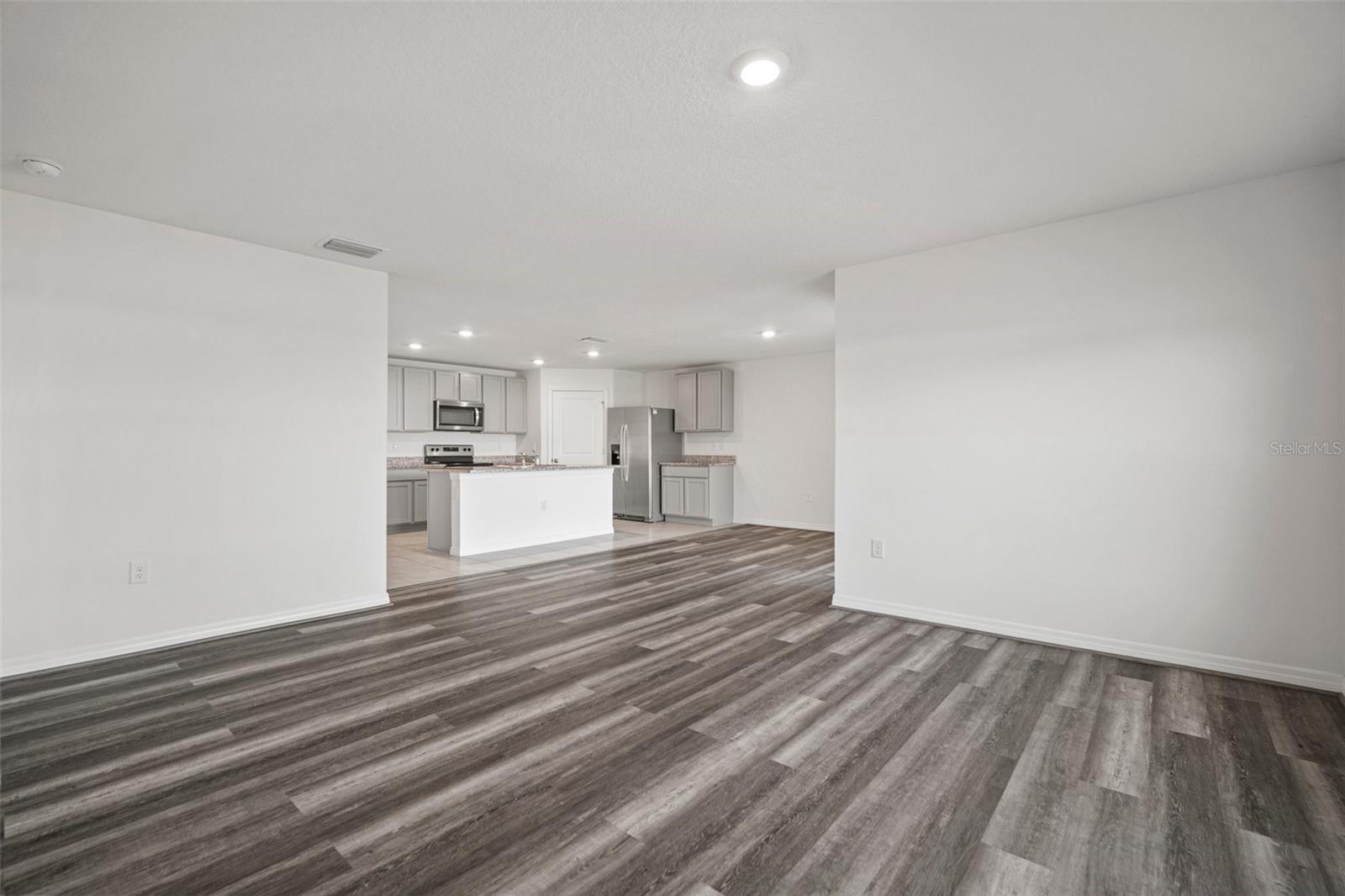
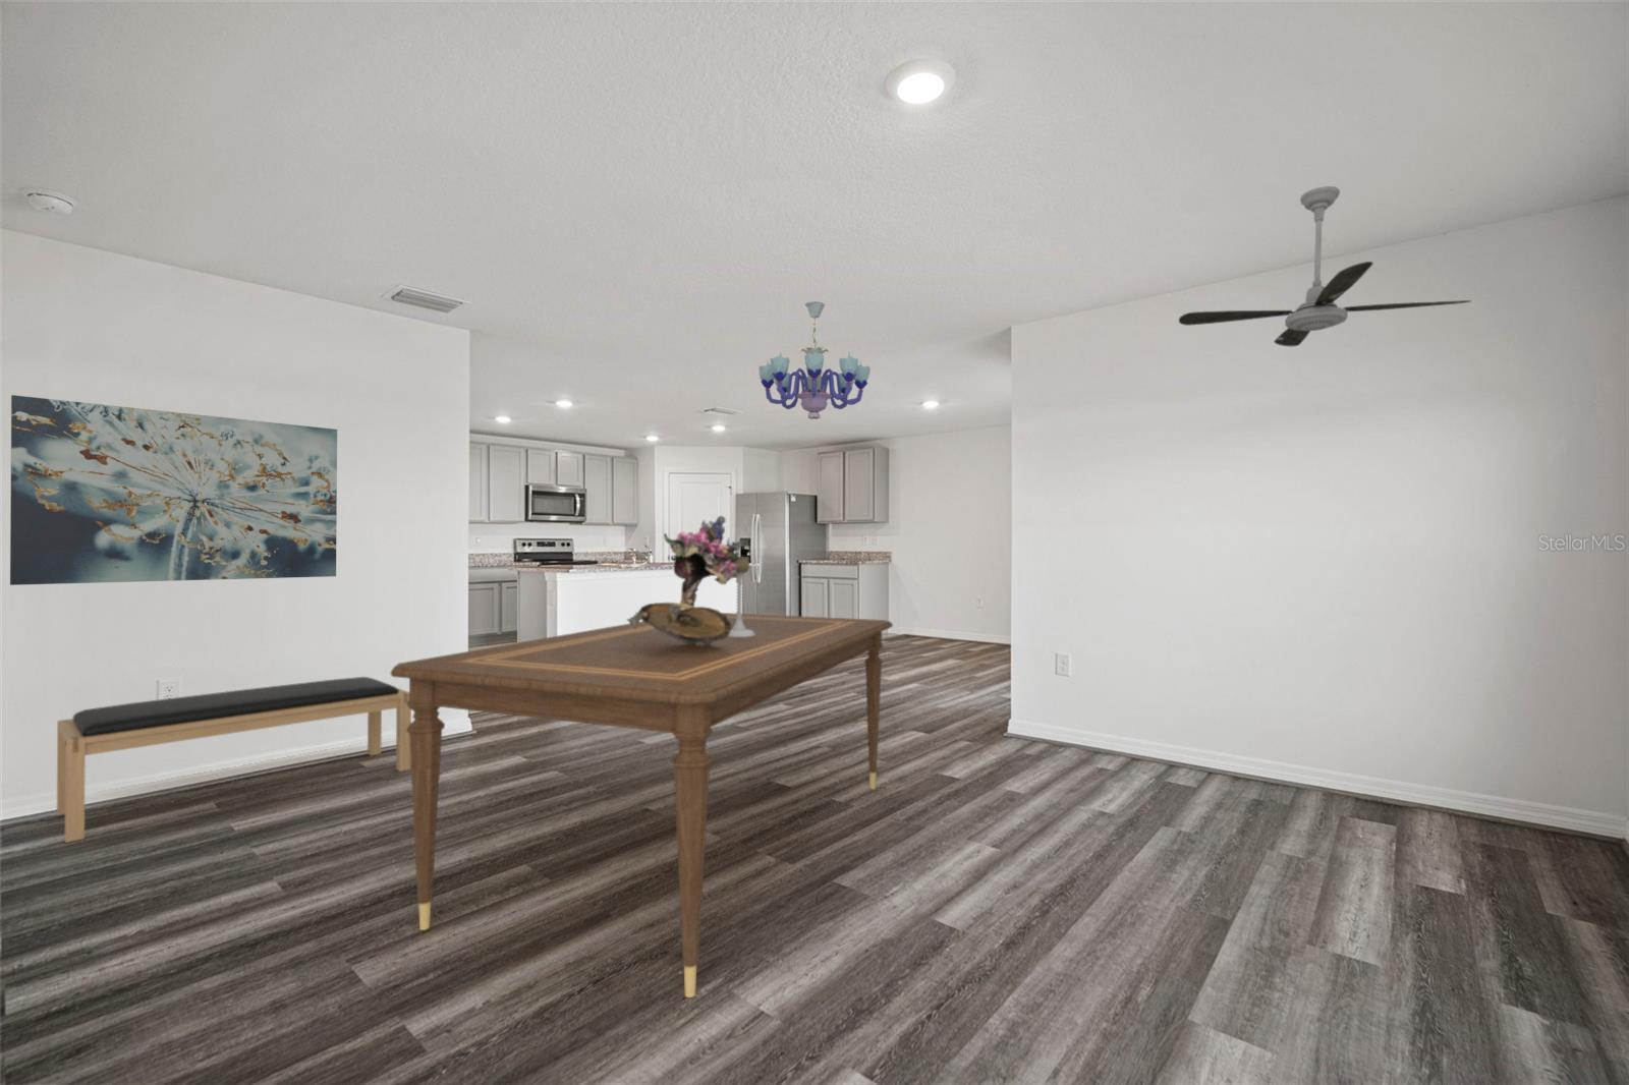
+ ceiling fan [1178,185,1473,348]
+ bouquet [626,515,744,645]
+ dining table [390,612,894,999]
+ chandelier [757,300,872,420]
+ wall art [10,394,338,586]
+ candle holder [728,556,755,637]
+ bench [56,676,412,844]
